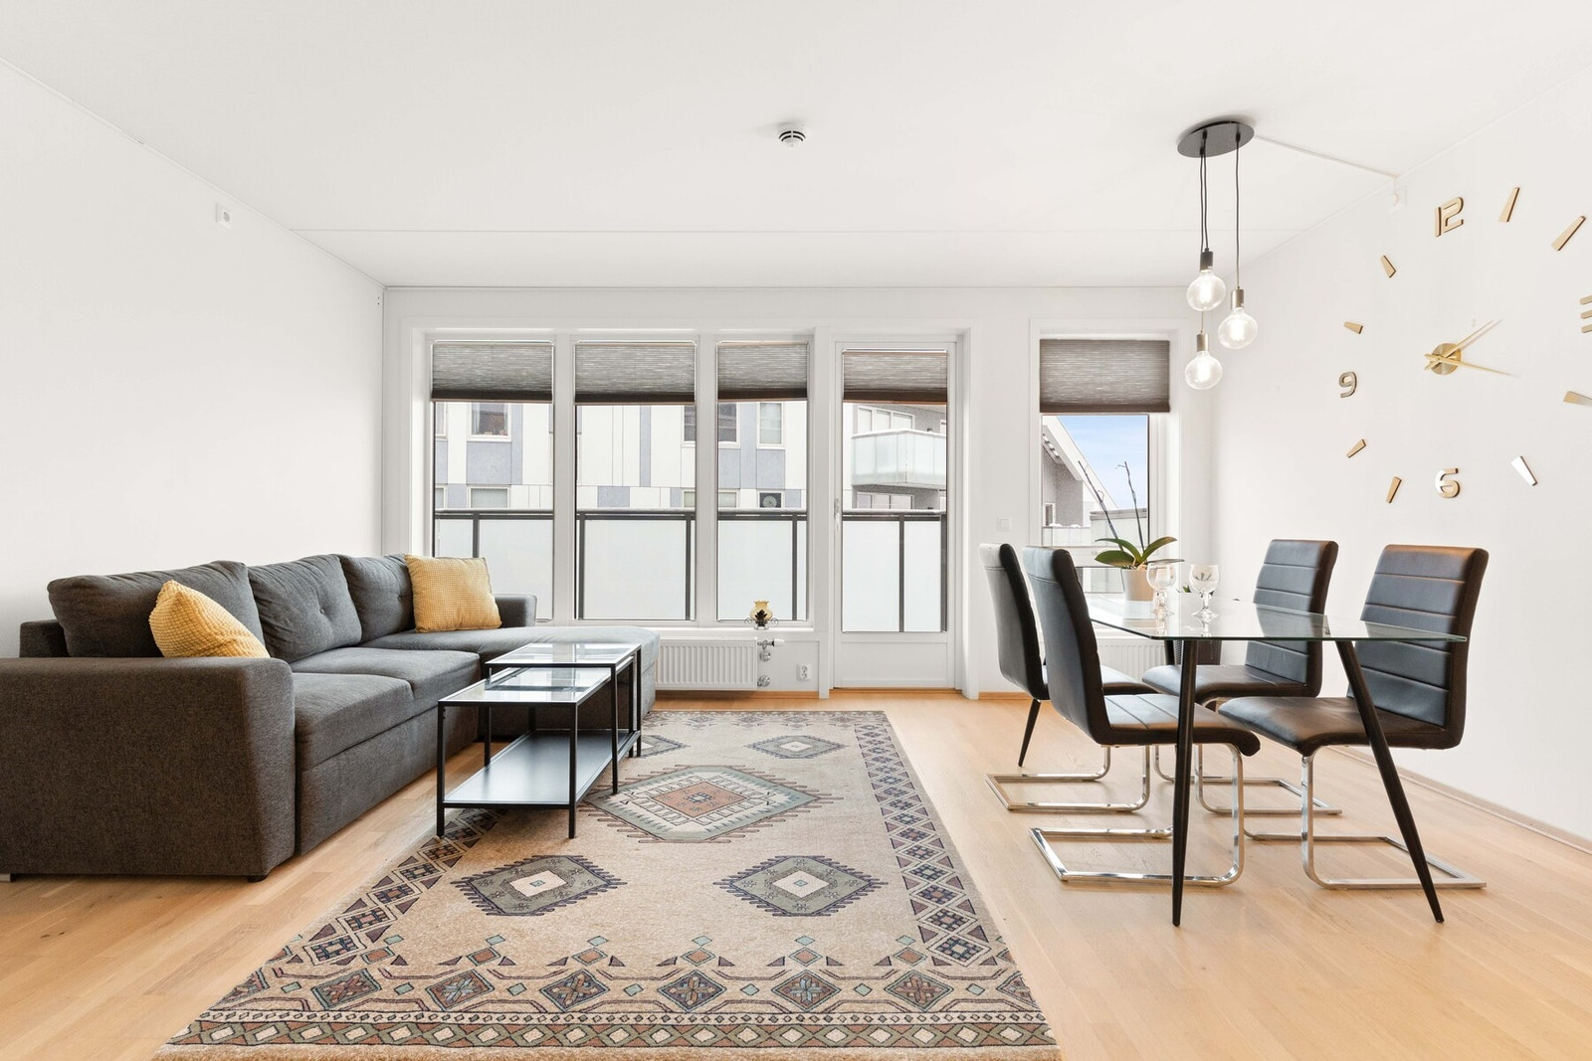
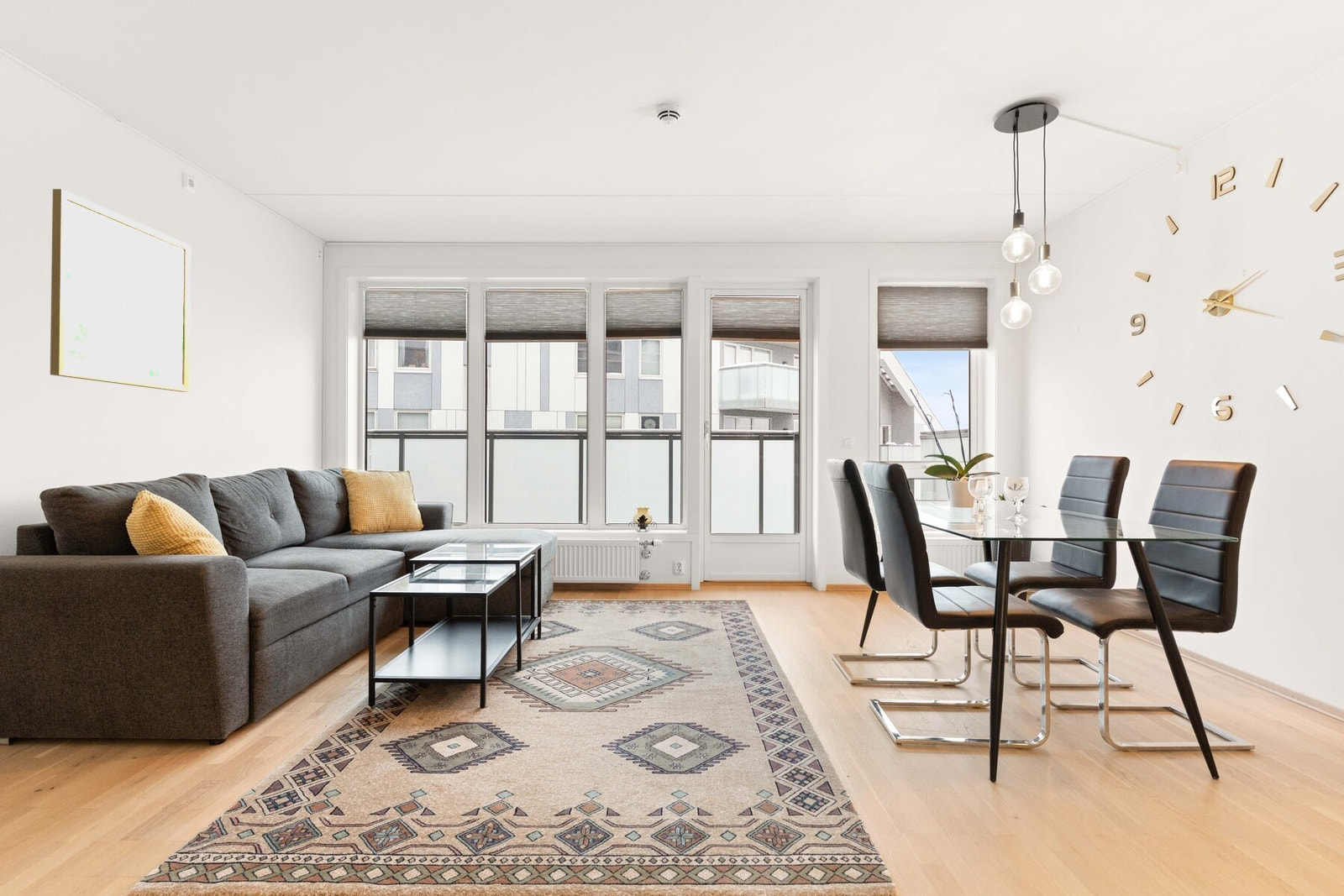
+ wall art [50,188,192,393]
